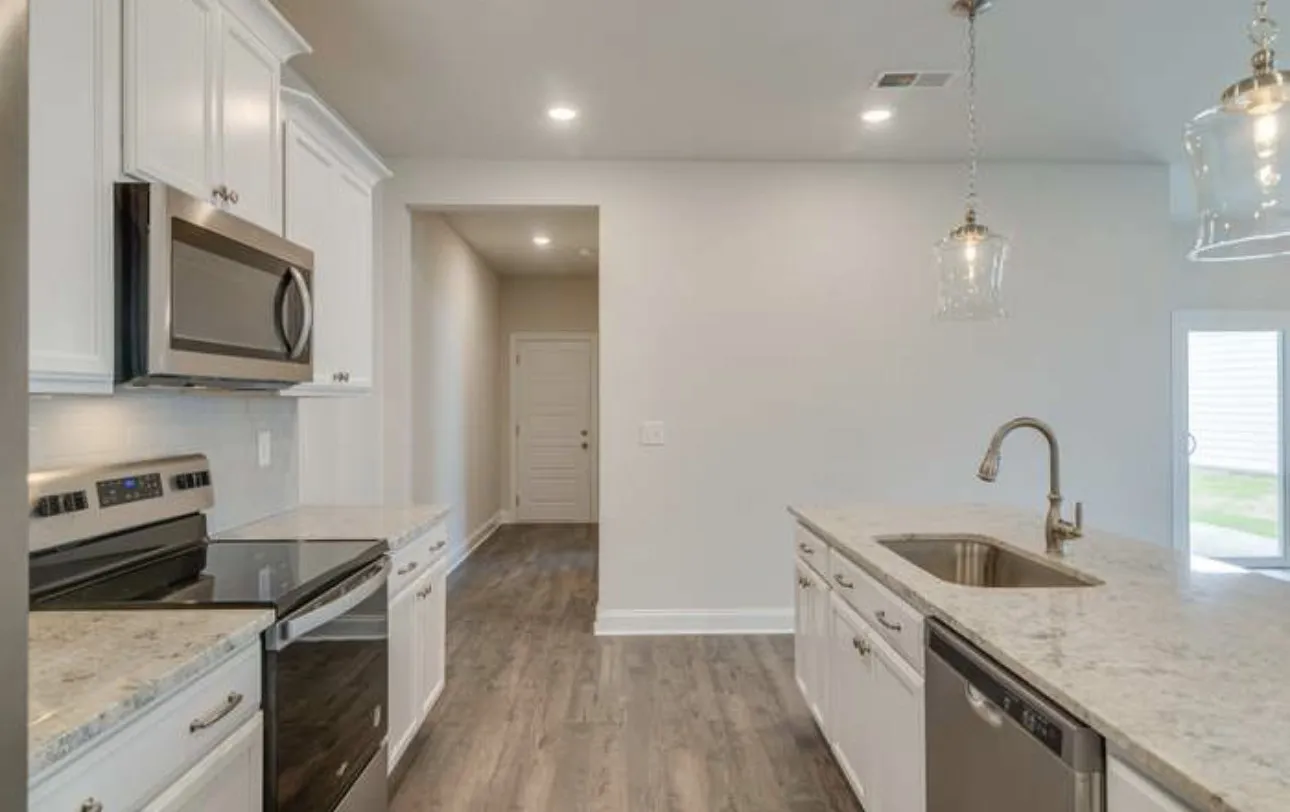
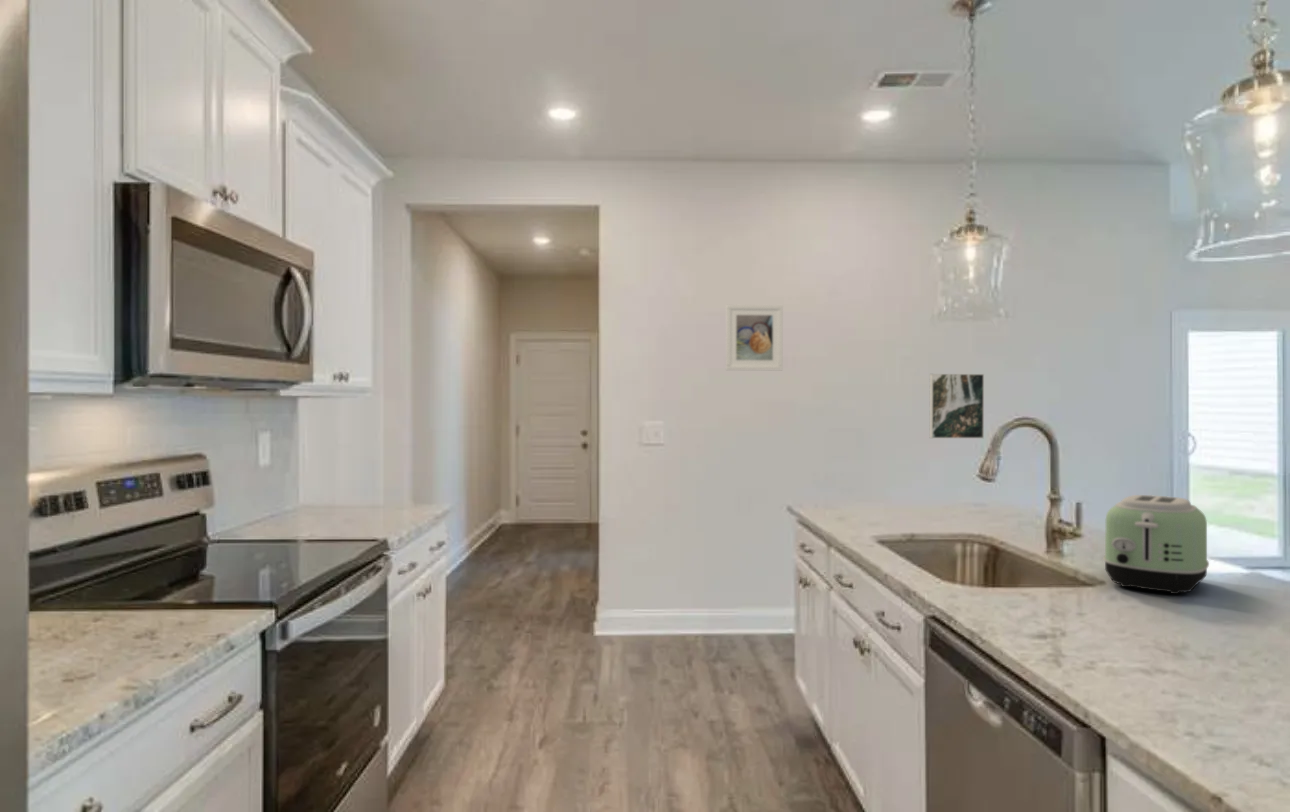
+ toaster [1102,494,1210,595]
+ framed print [725,304,784,371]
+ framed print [929,373,985,439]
